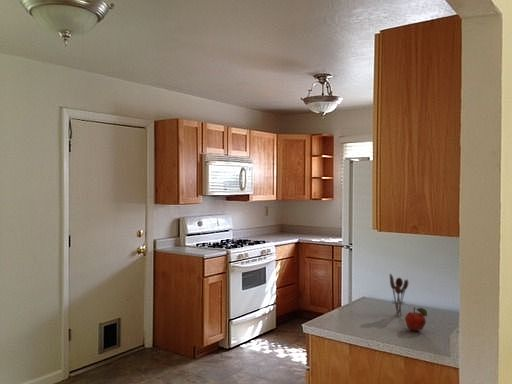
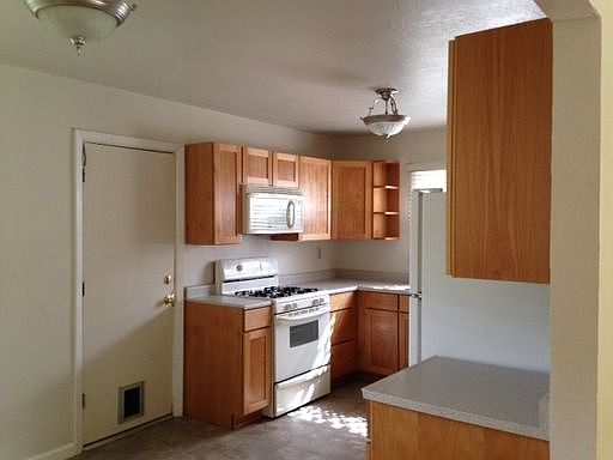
- fruit [404,306,428,332]
- utensil holder [389,273,409,317]
